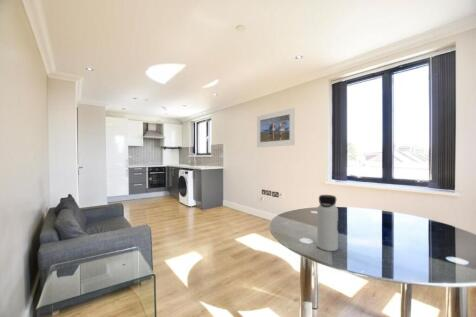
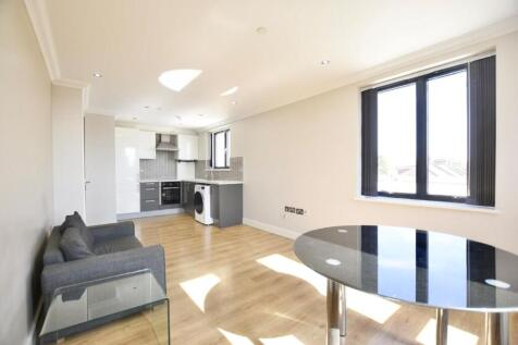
- water bottle [316,194,339,252]
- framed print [256,107,296,148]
